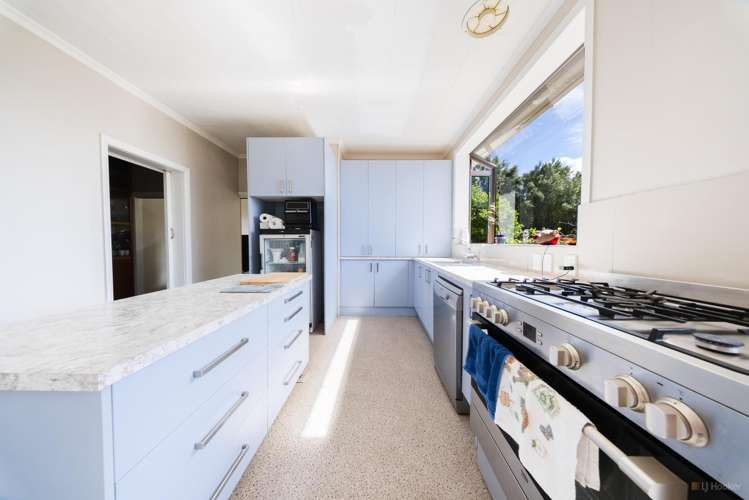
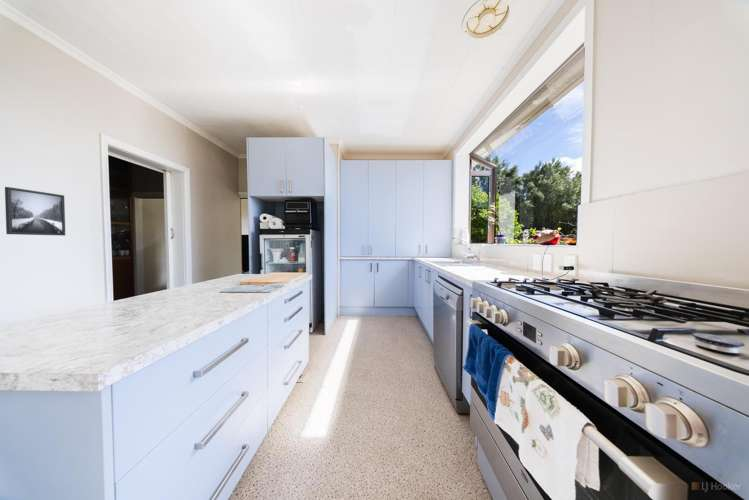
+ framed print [4,186,66,236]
